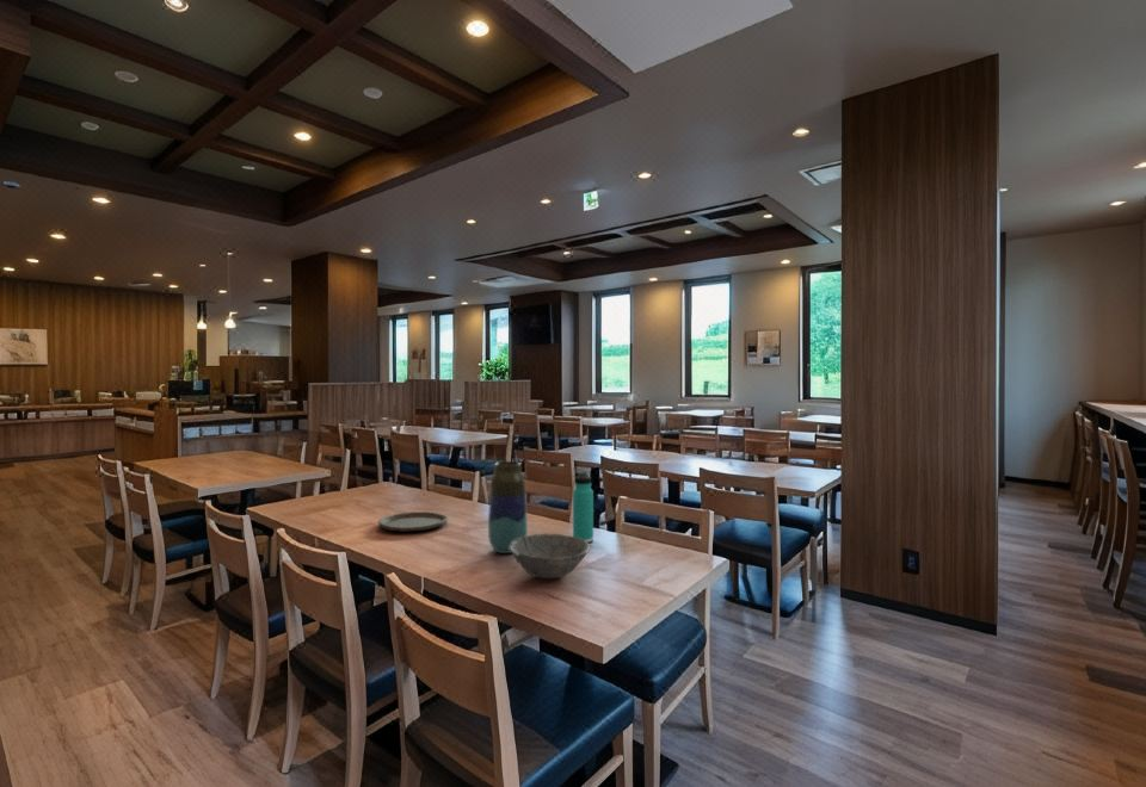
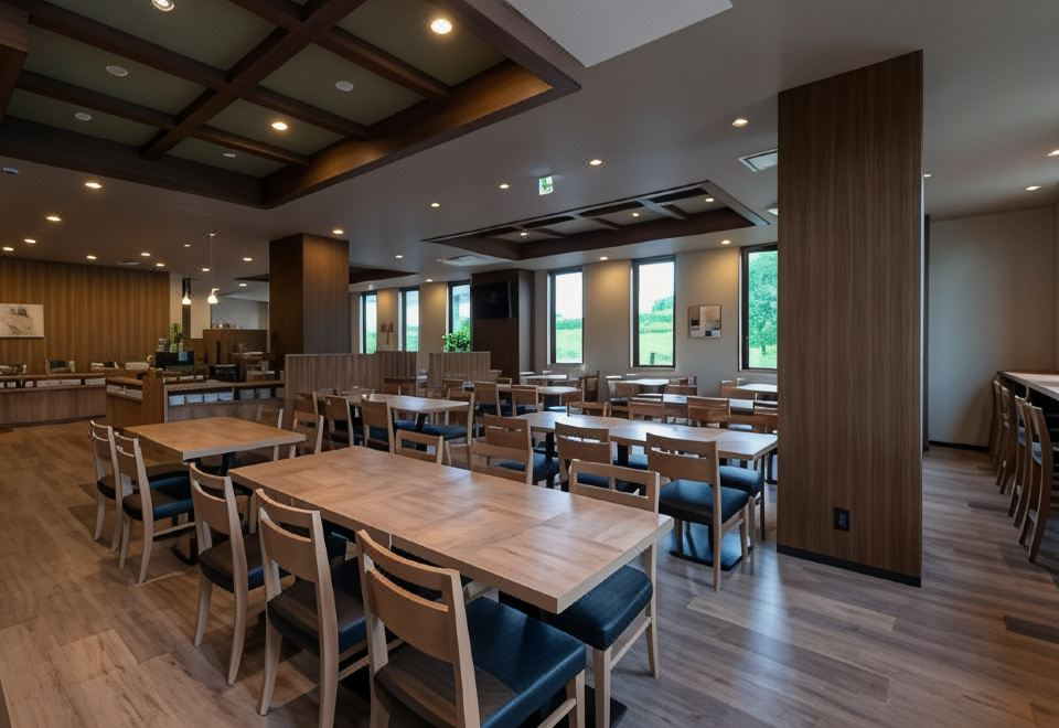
- thermos bottle [572,470,594,544]
- bowl [509,533,591,580]
- vase [487,460,529,554]
- plate [377,510,449,533]
